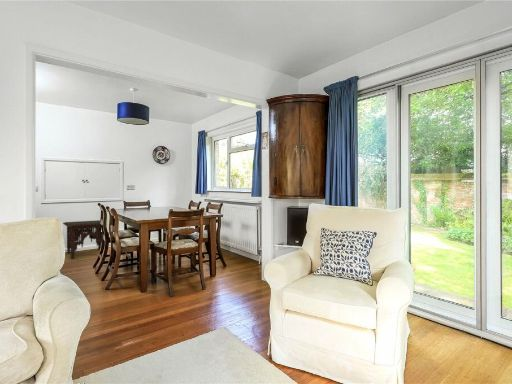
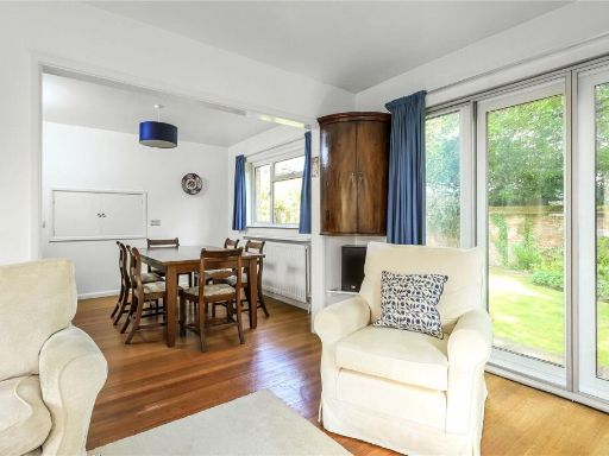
- side table [62,219,102,259]
